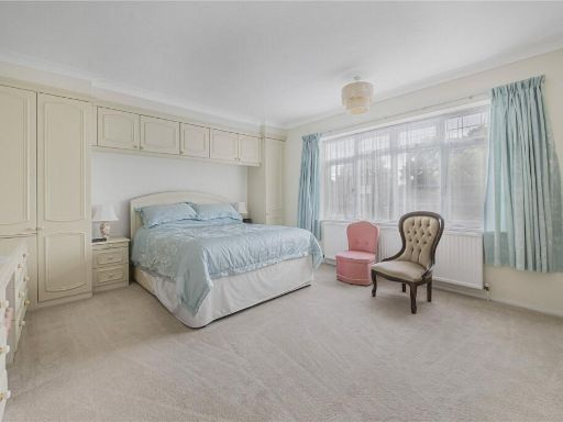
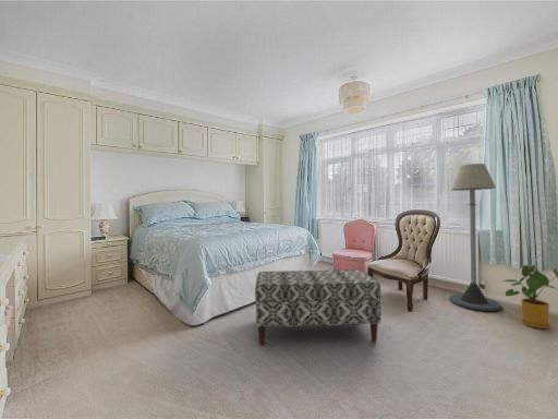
+ floor lamp [448,163,502,312]
+ bench [254,268,383,345]
+ house plant [501,264,558,330]
